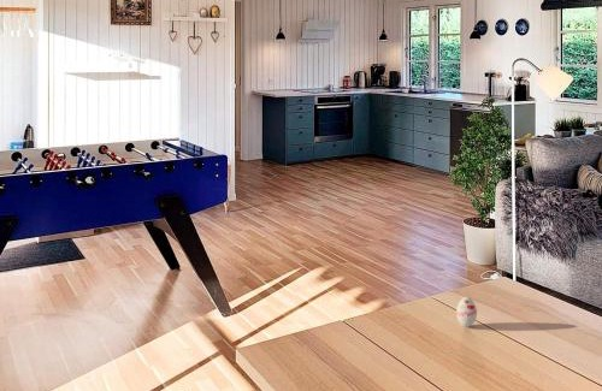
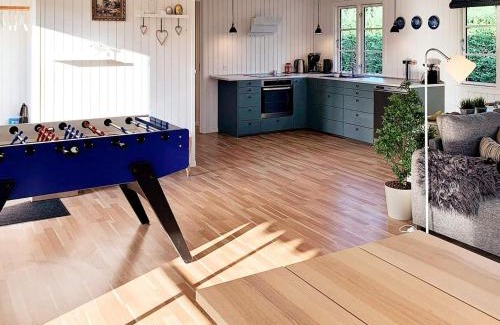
- decorative egg [455,296,478,328]
